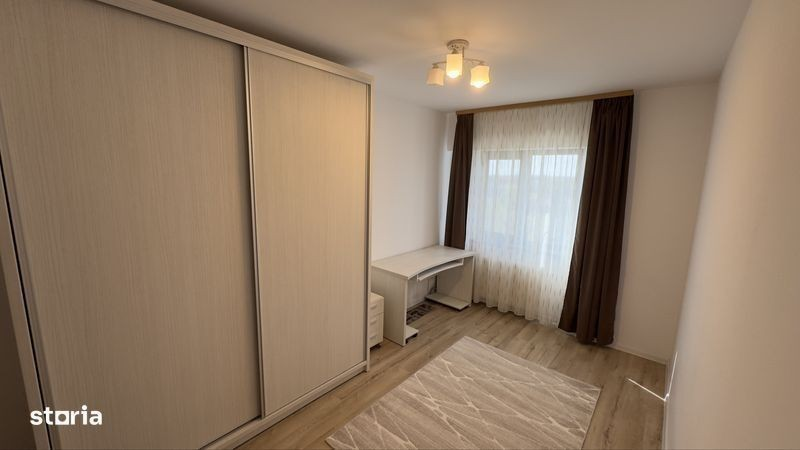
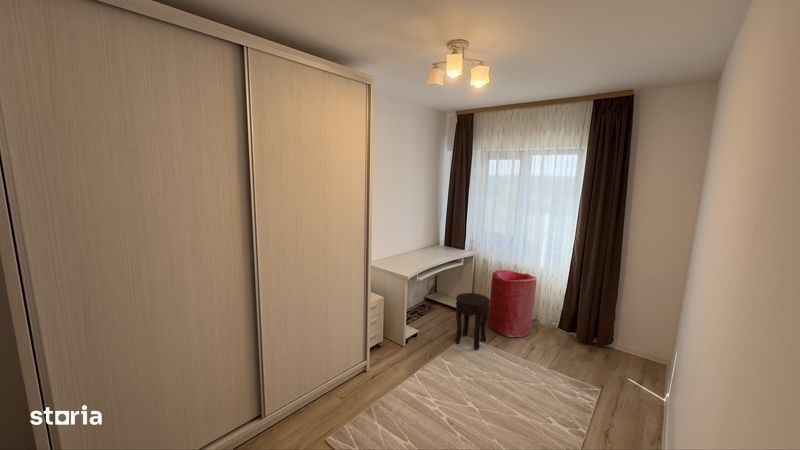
+ laundry hamper [488,269,537,338]
+ side table [454,292,490,351]
